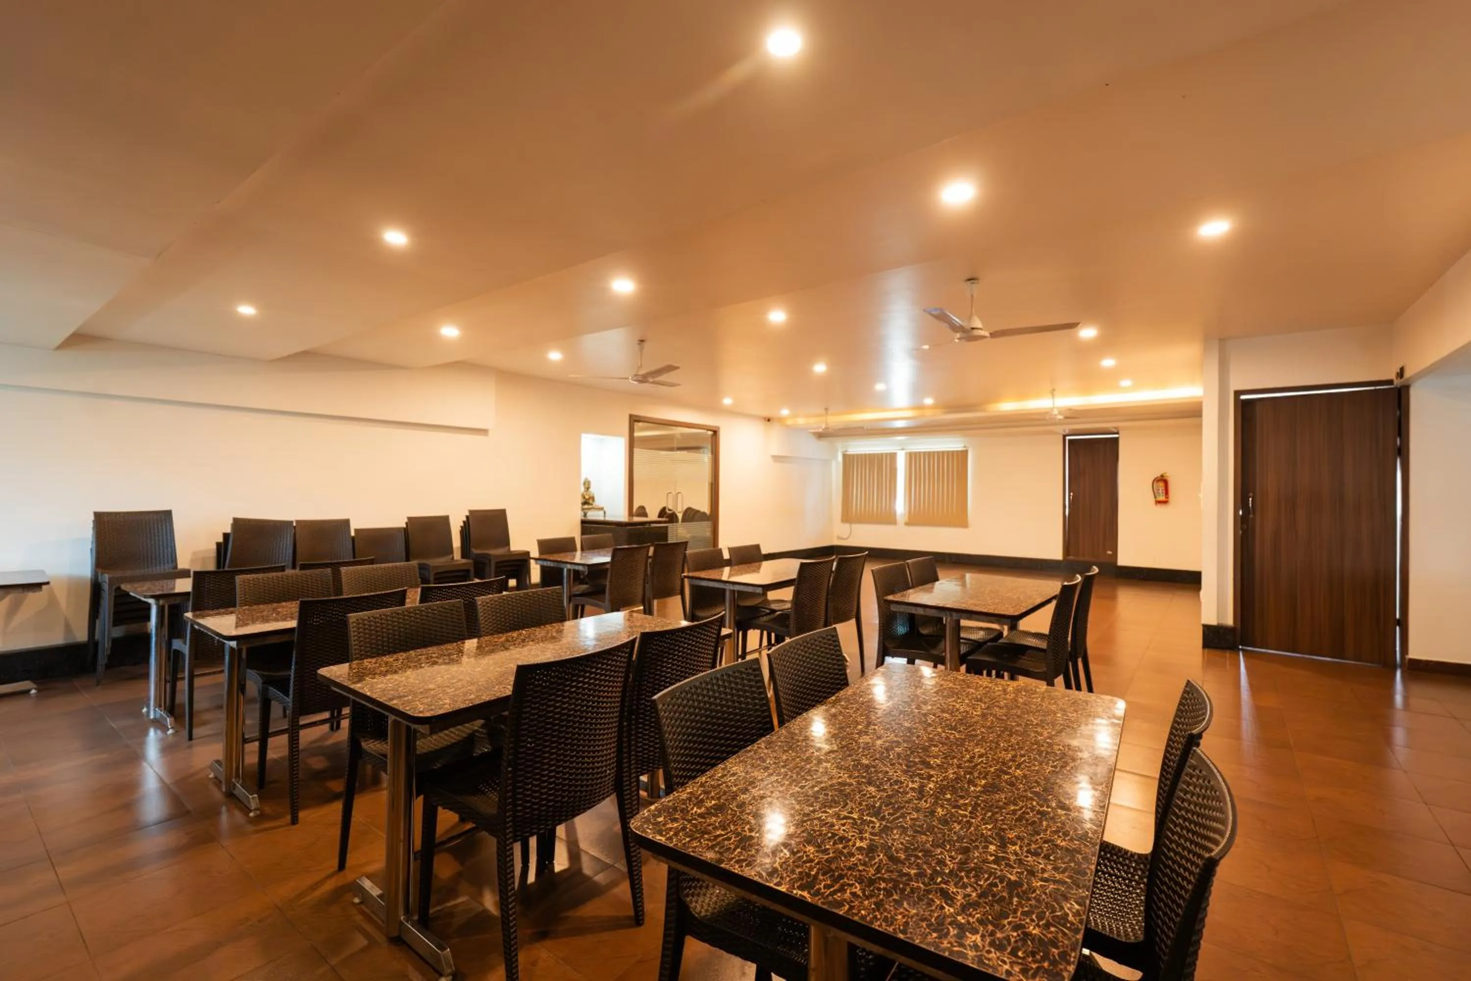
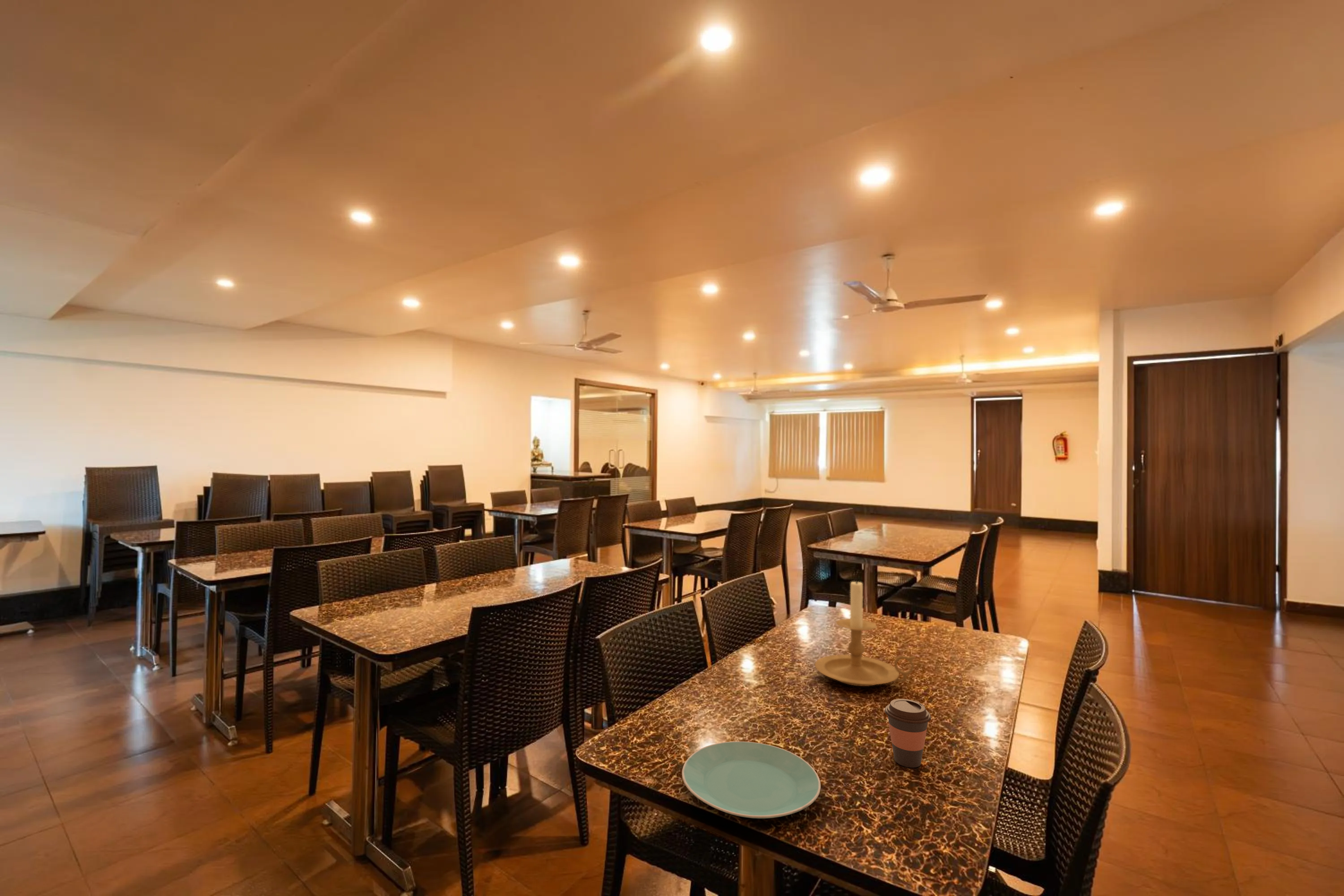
+ plate [681,741,821,819]
+ candle holder [814,577,916,687]
+ coffee cup [884,698,931,768]
